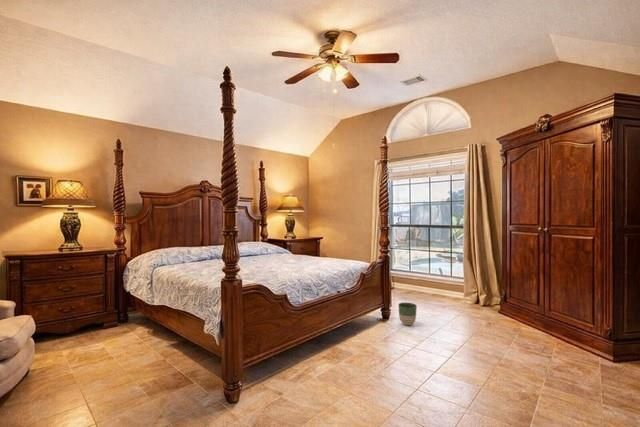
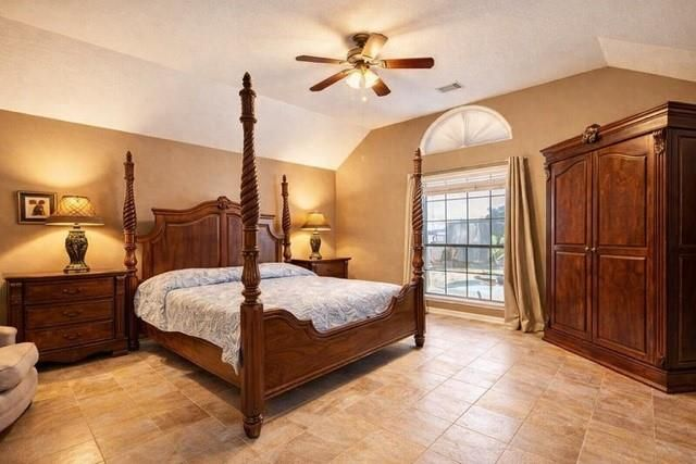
- planter [397,302,418,326]
